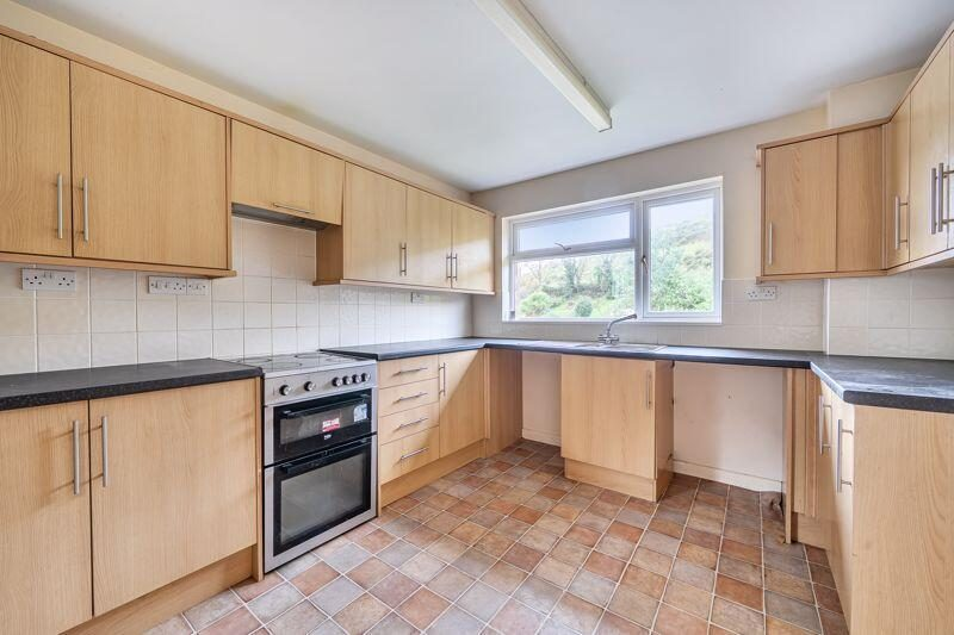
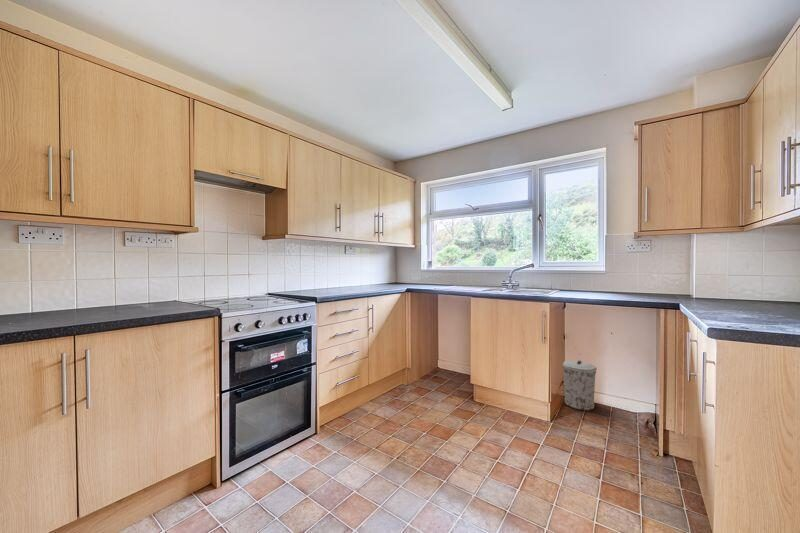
+ trash can [562,360,597,411]
